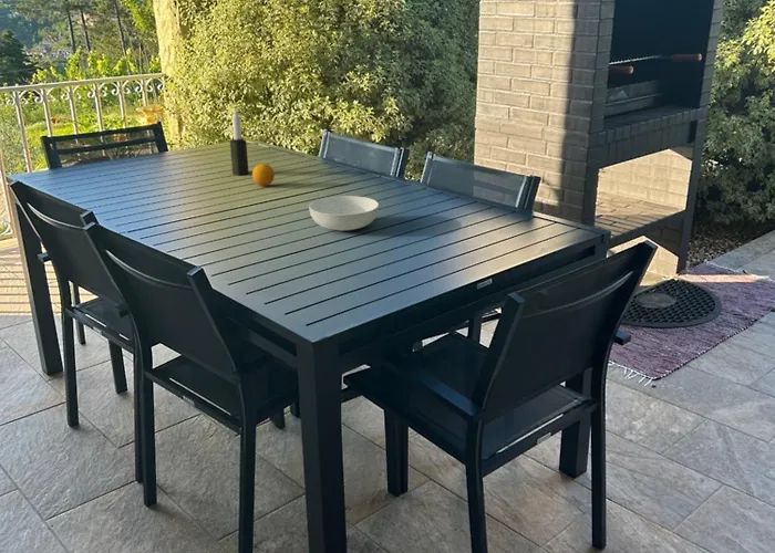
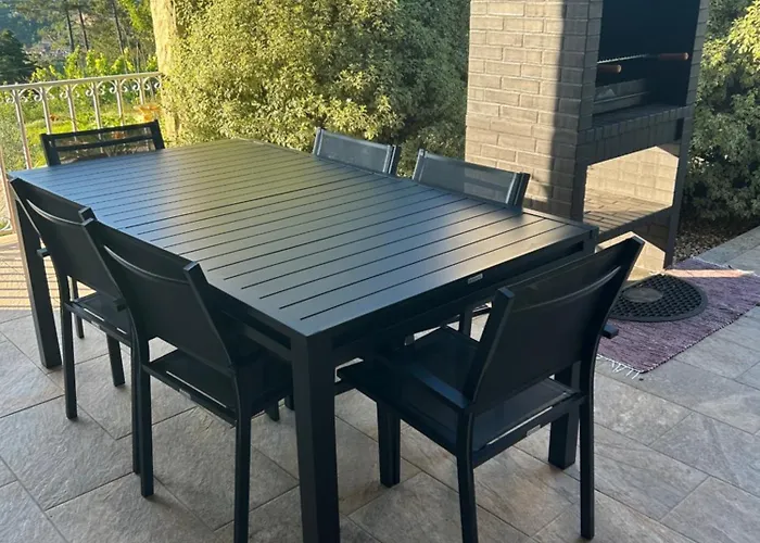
- serving bowl [308,195,380,232]
- candle [229,107,250,176]
- fruit [251,163,276,187]
